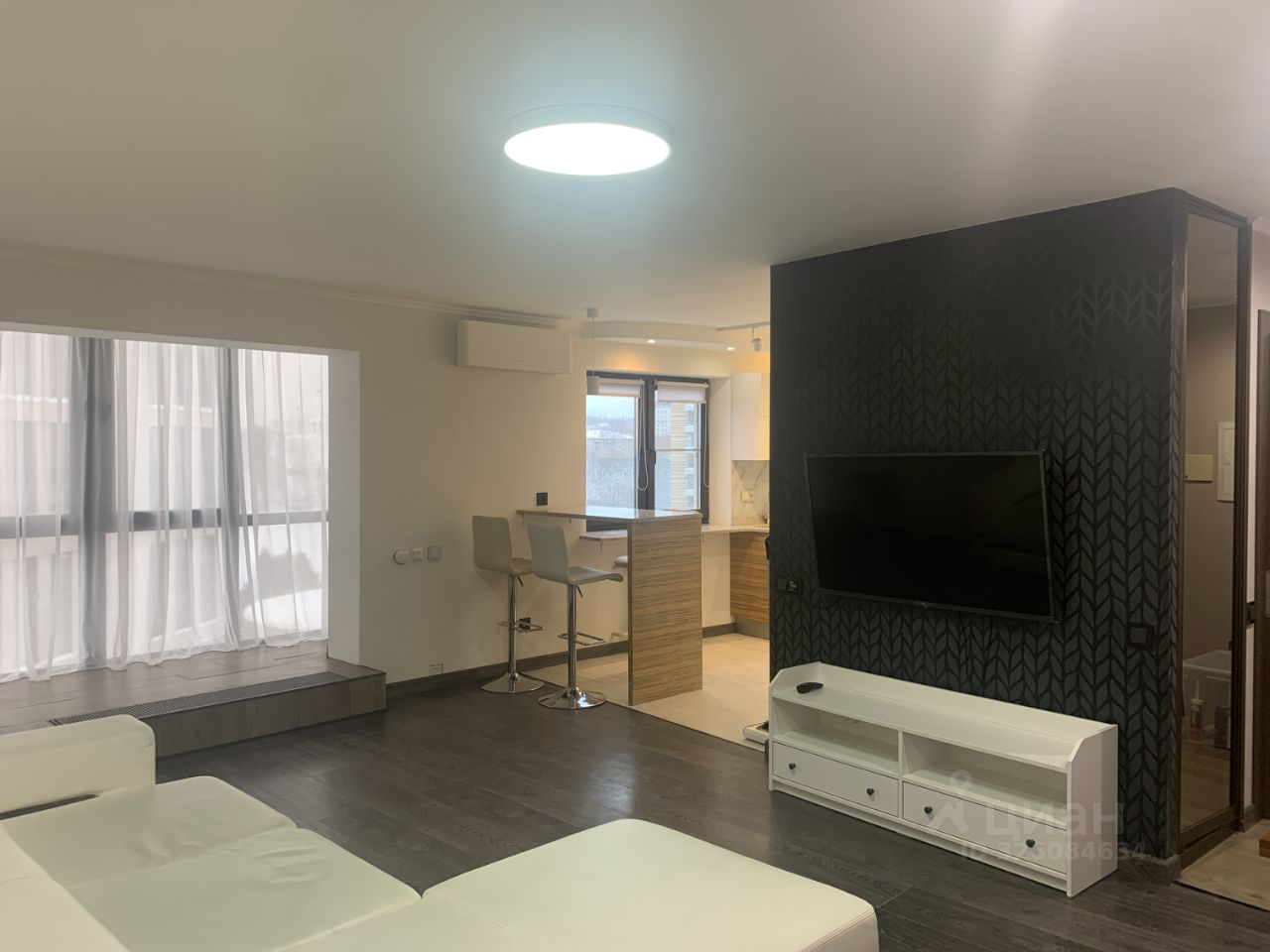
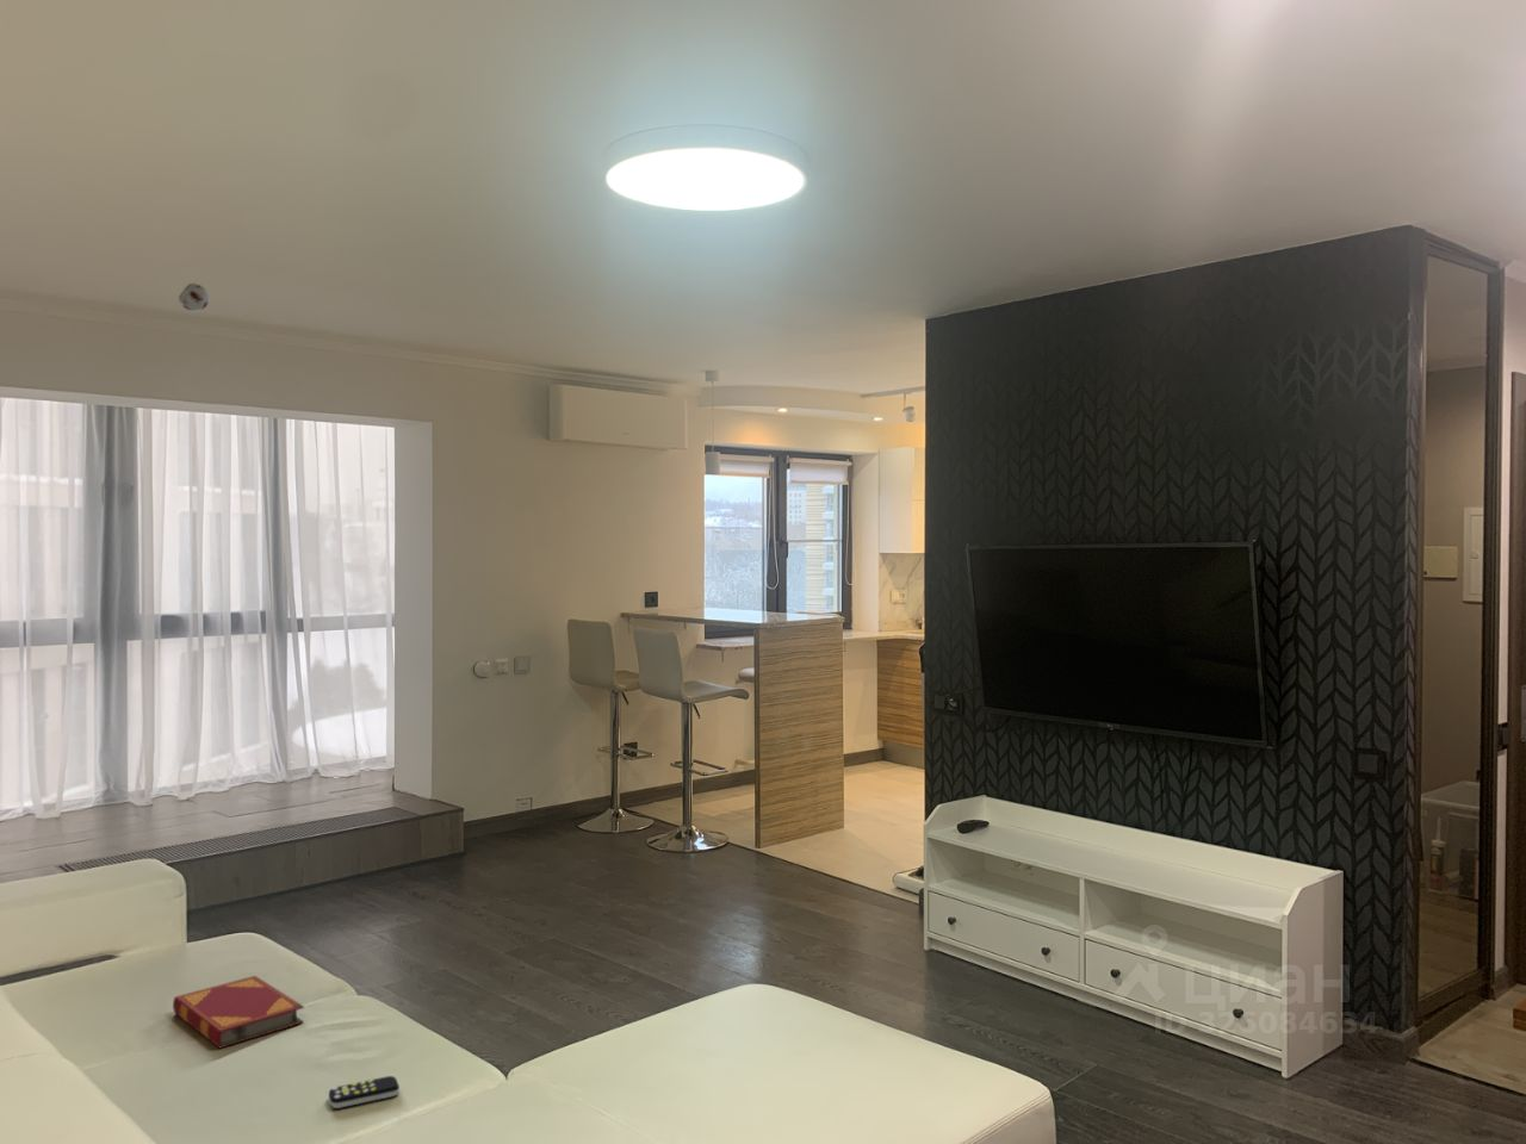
+ hardback book [172,975,305,1050]
+ remote control [328,1074,400,1109]
+ smoke detector [178,281,210,312]
